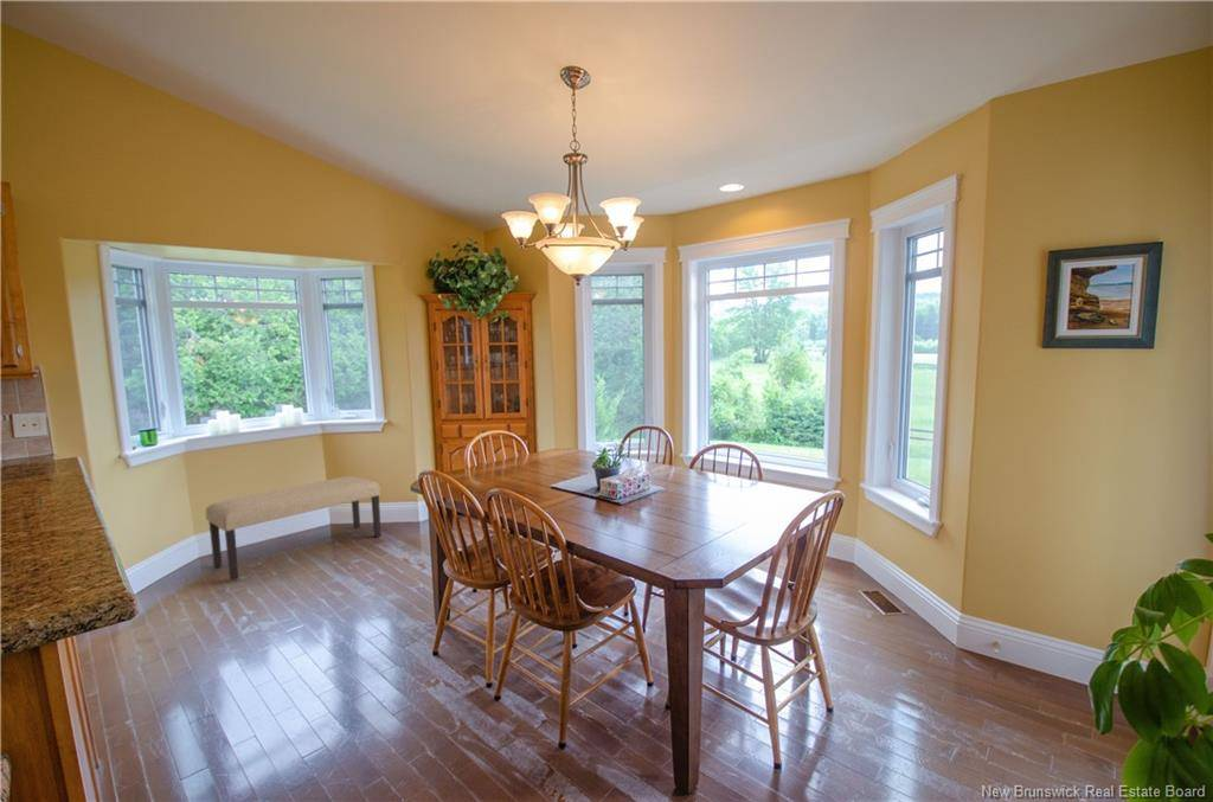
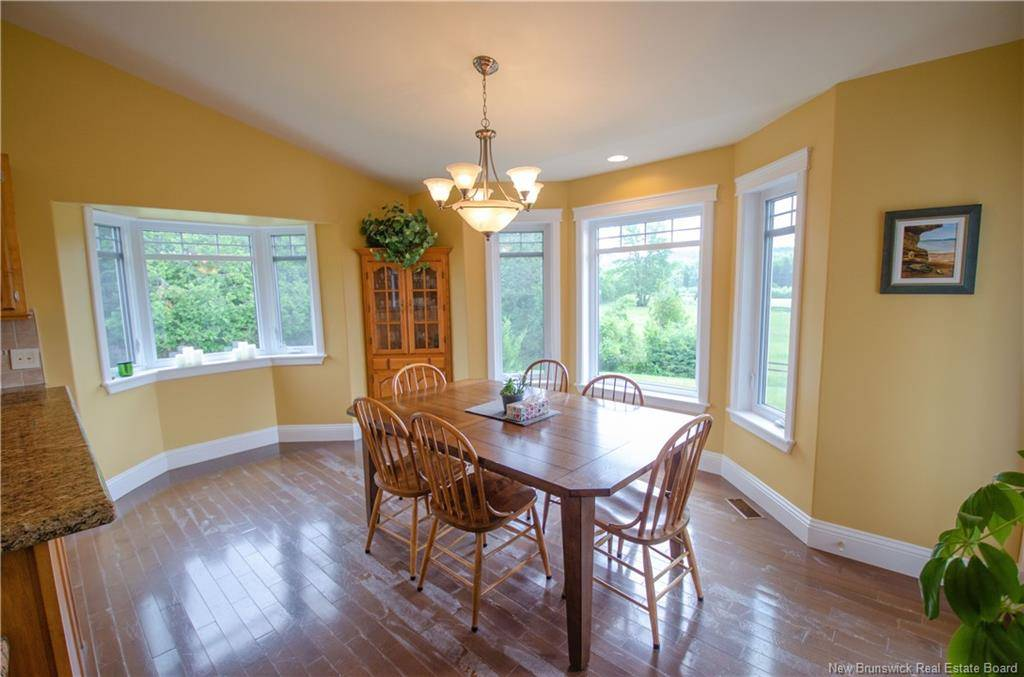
- bench [205,475,383,582]
